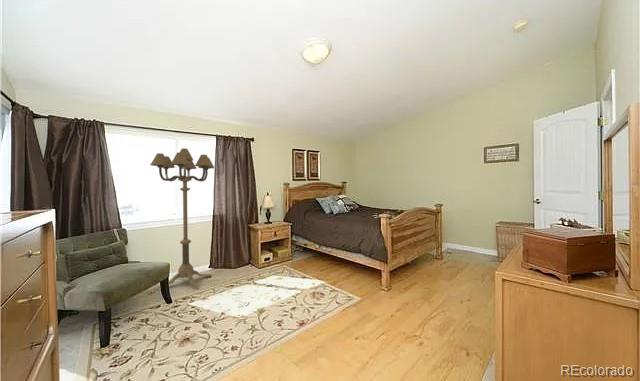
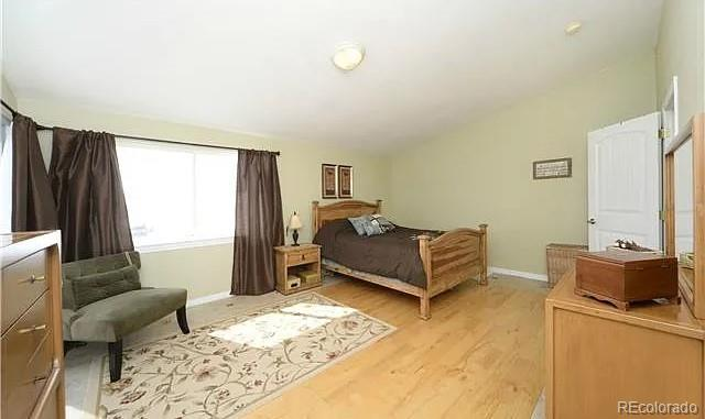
- floor lamp [149,147,215,291]
